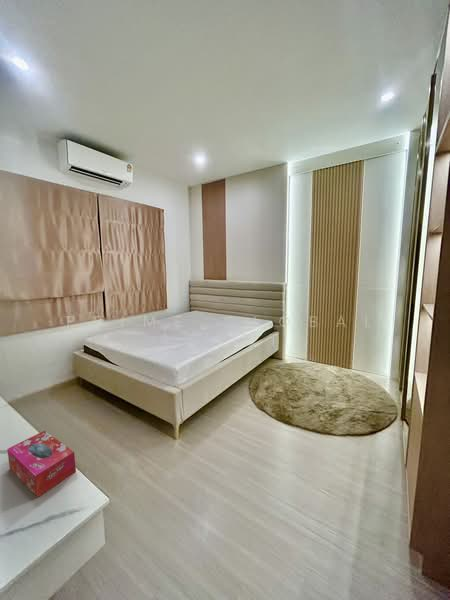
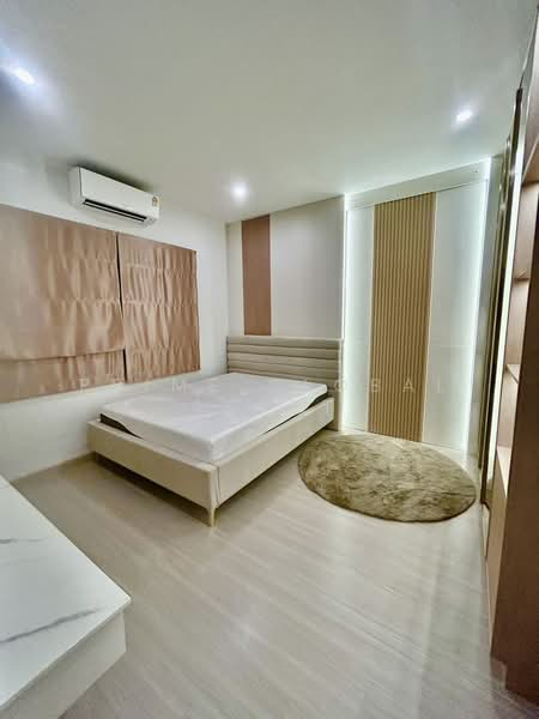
- tissue box [6,430,77,498]
